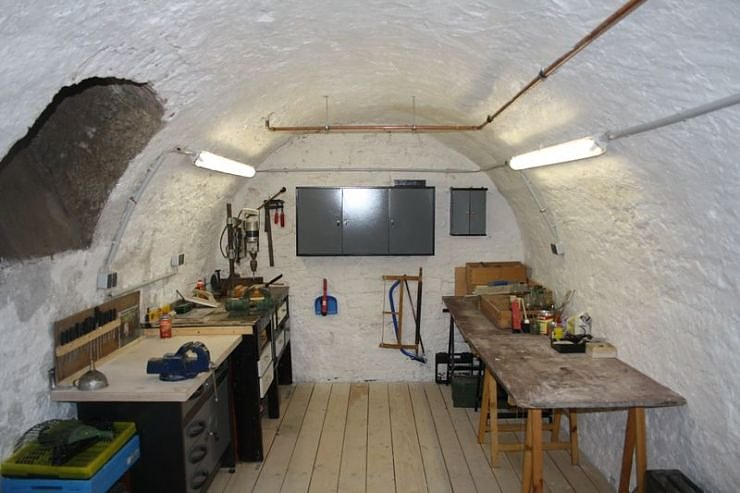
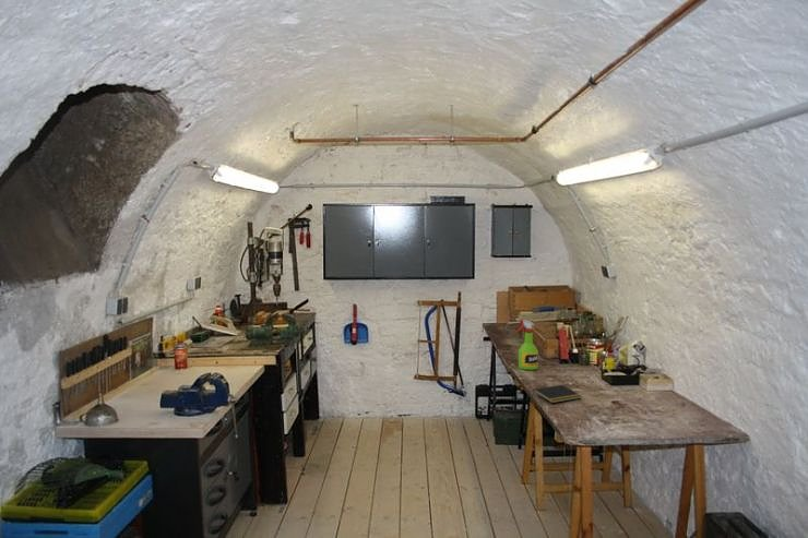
+ spray bottle [515,319,539,371]
+ notepad [532,384,582,404]
